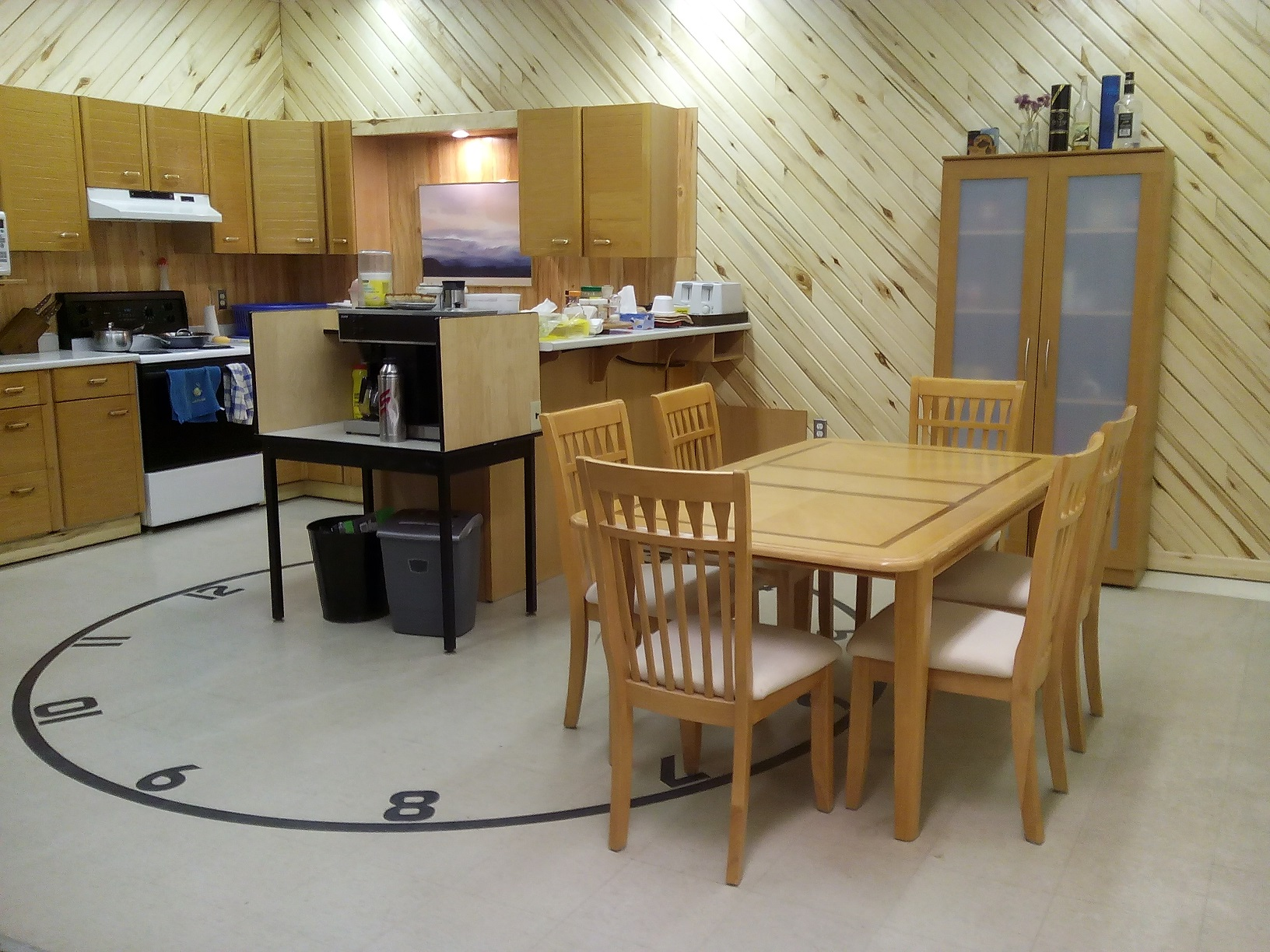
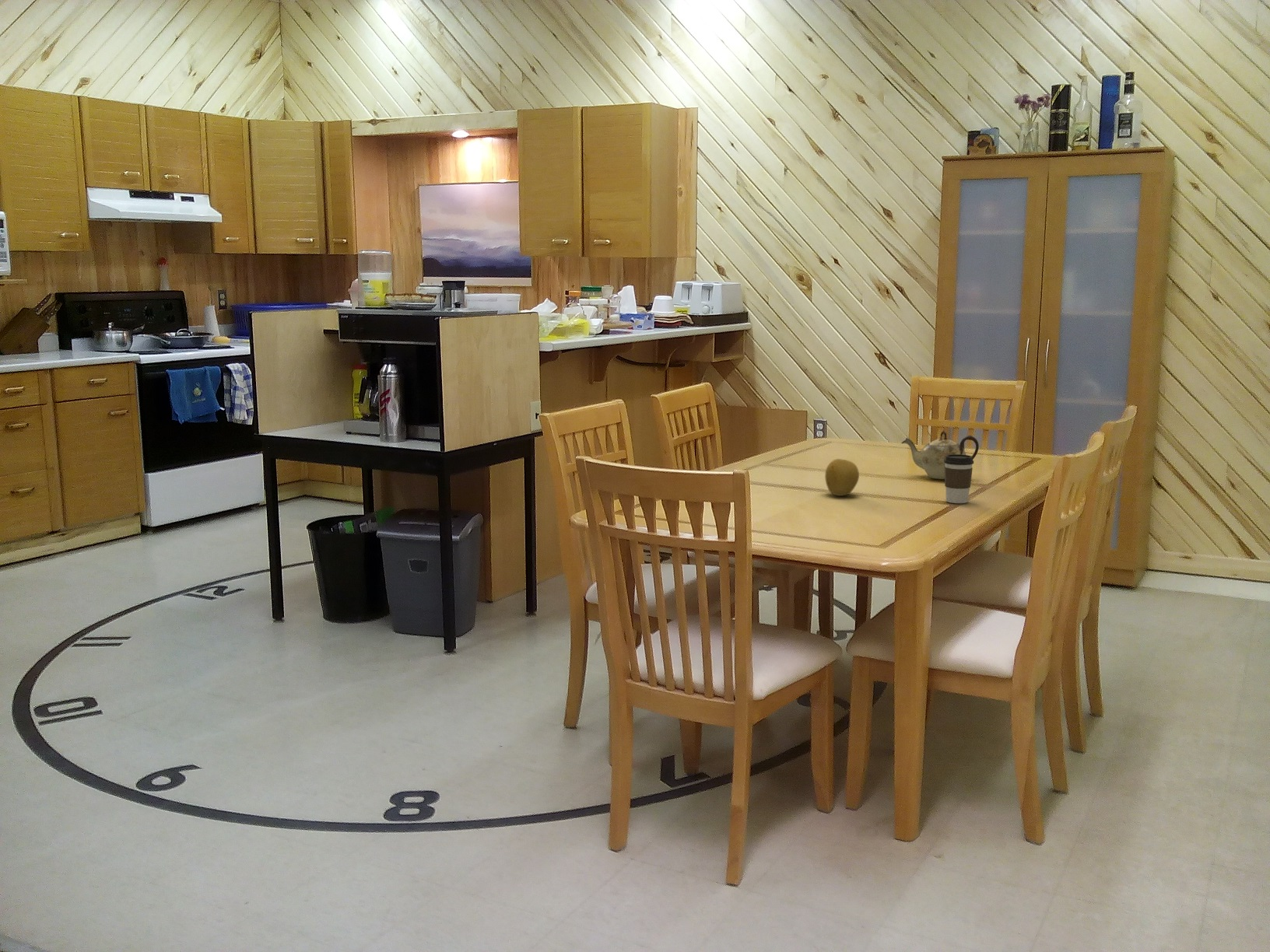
+ fruit [824,458,860,497]
+ coffee cup [944,454,974,504]
+ teapot [900,430,980,480]
